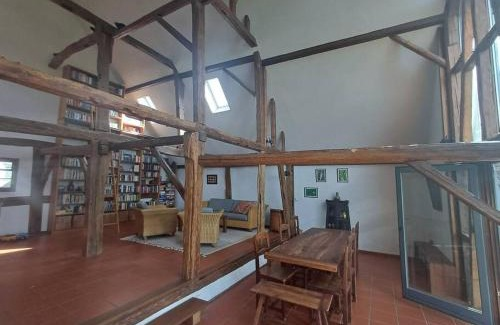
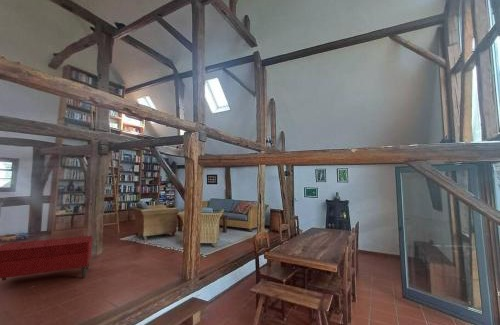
+ bench [0,235,93,281]
